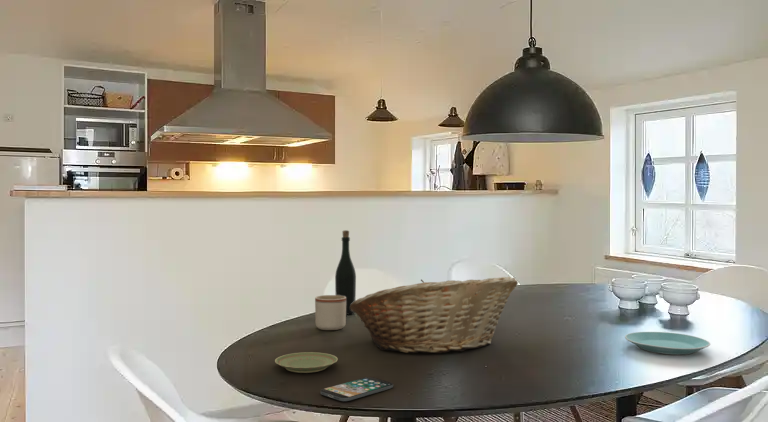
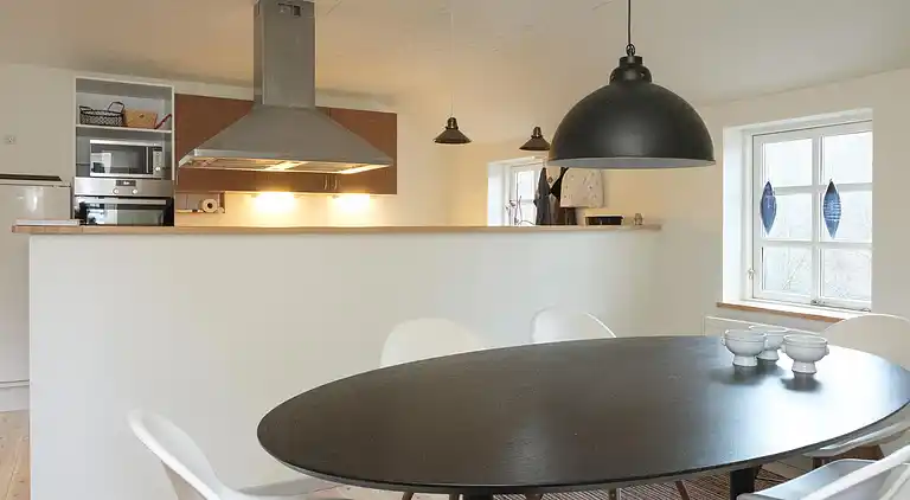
- smartphone [320,376,394,402]
- fruit basket [350,275,519,354]
- plate [274,351,339,374]
- mug [314,294,347,331]
- bottle [334,229,357,316]
- plate [624,331,711,355]
